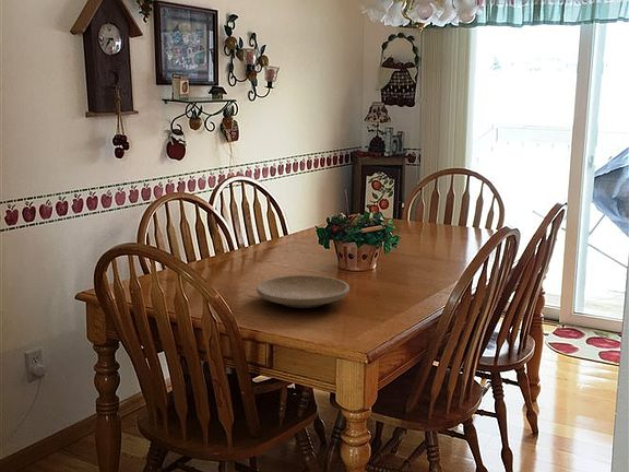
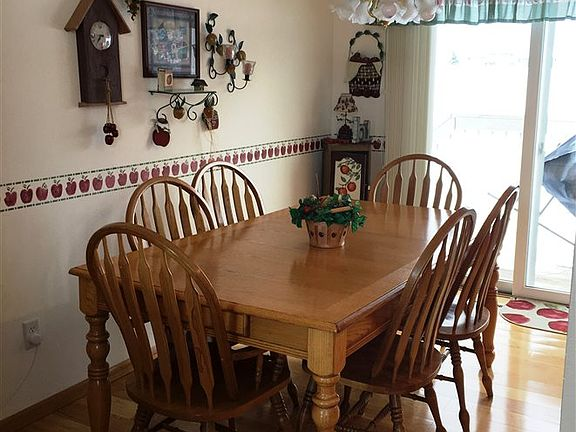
- plate [256,274,351,309]
